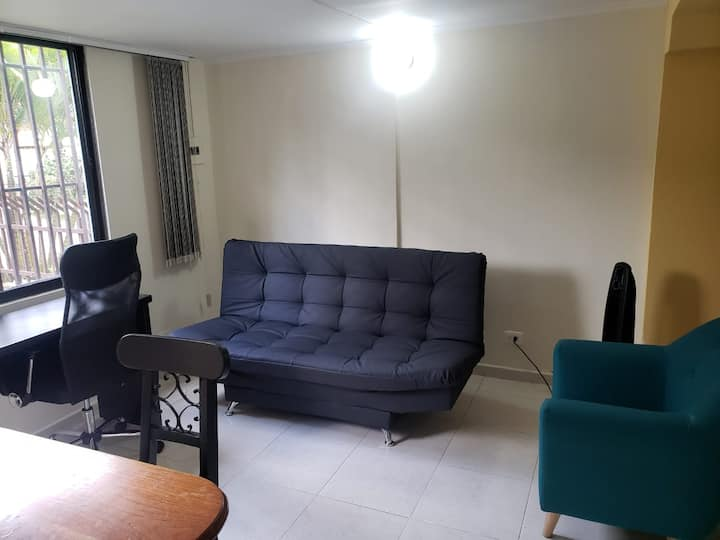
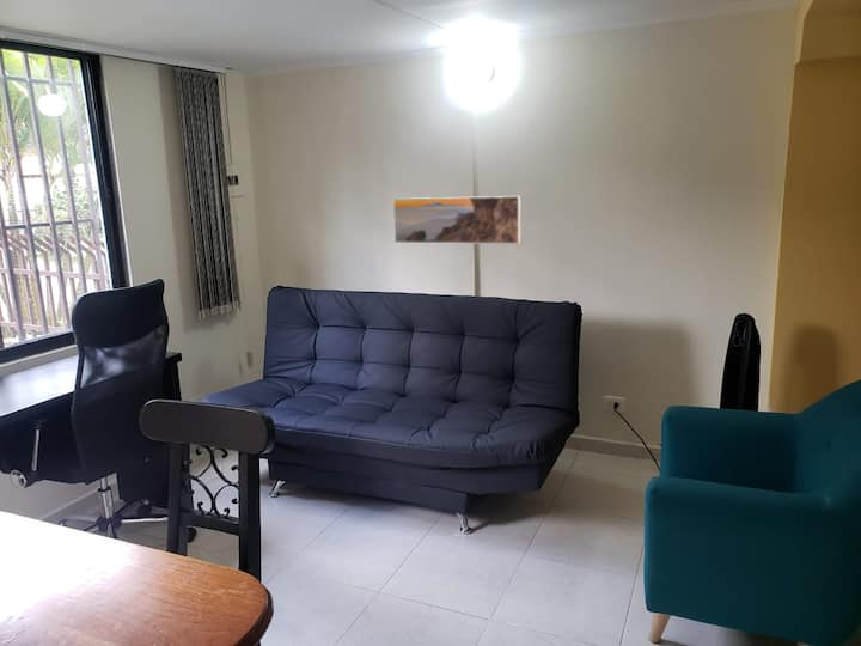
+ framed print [392,195,521,245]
